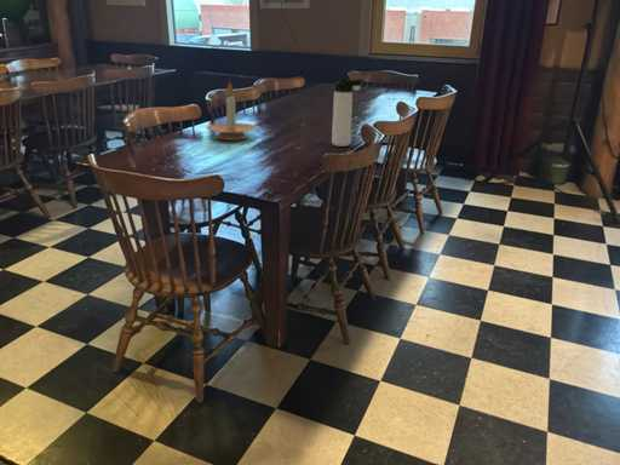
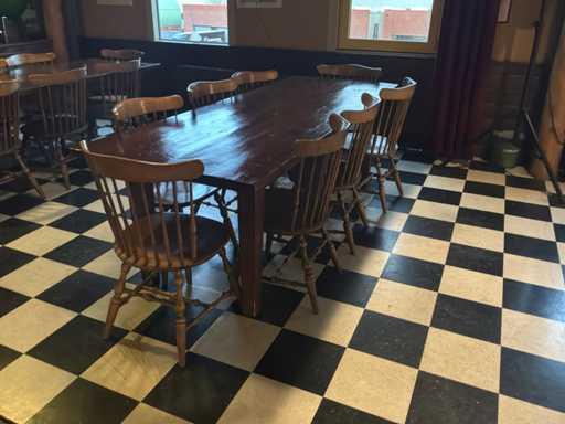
- thermos bottle [331,78,364,148]
- candle holder [205,80,258,142]
